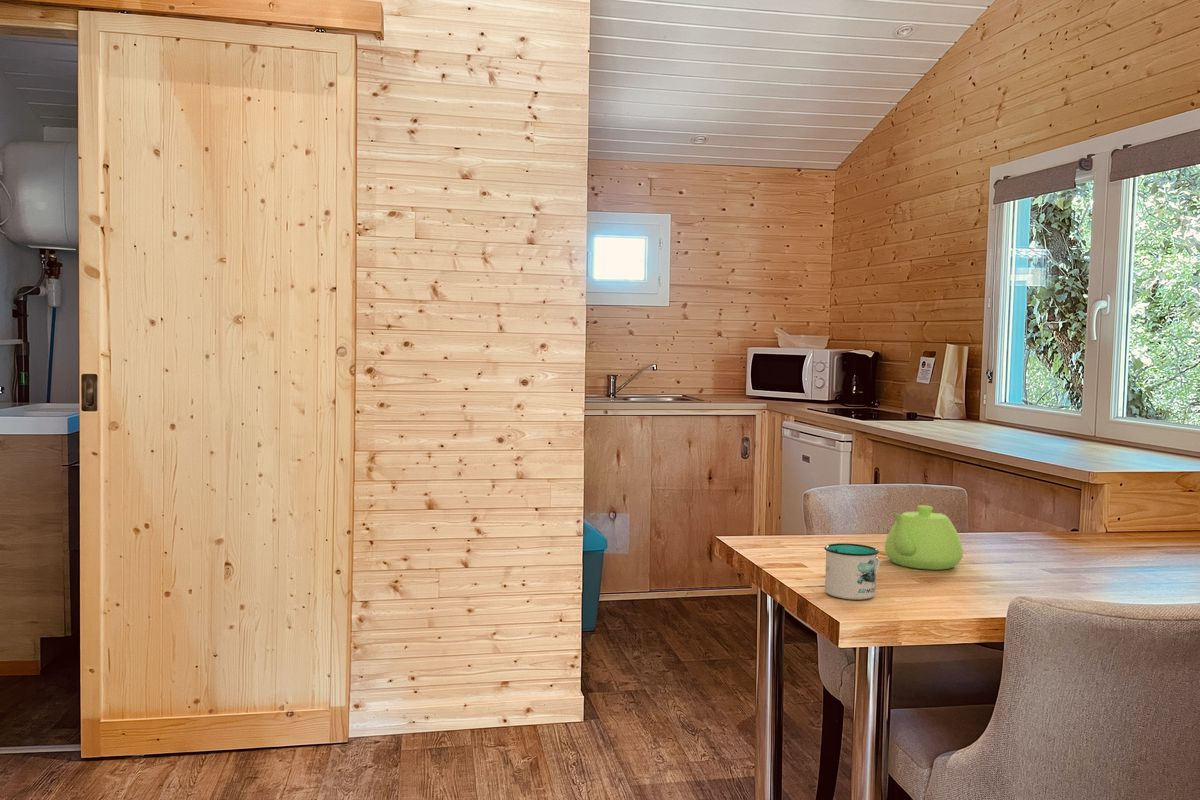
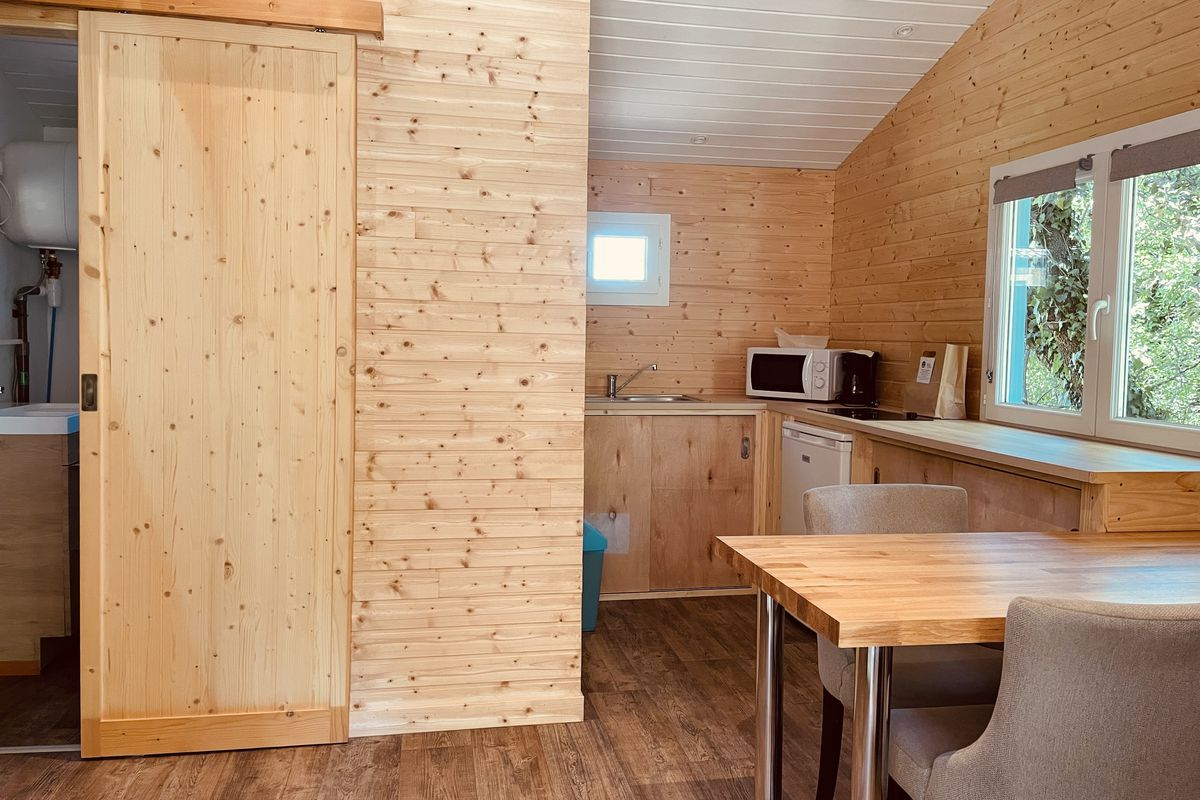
- teapot [884,504,964,571]
- mug [823,542,881,601]
